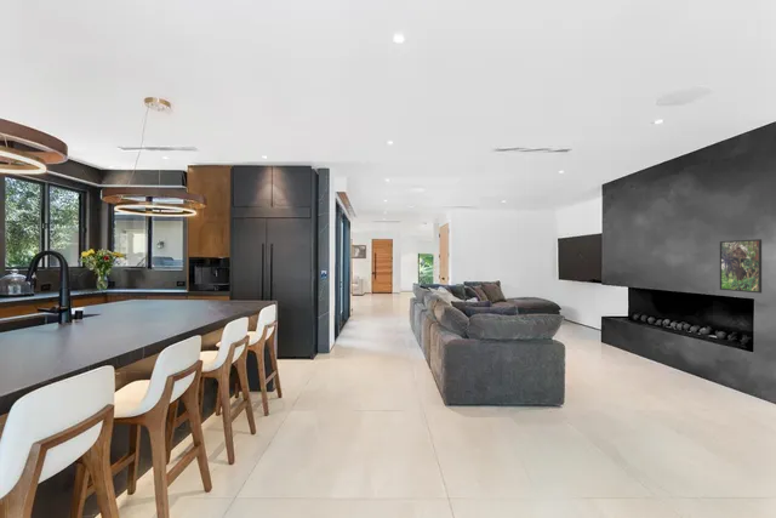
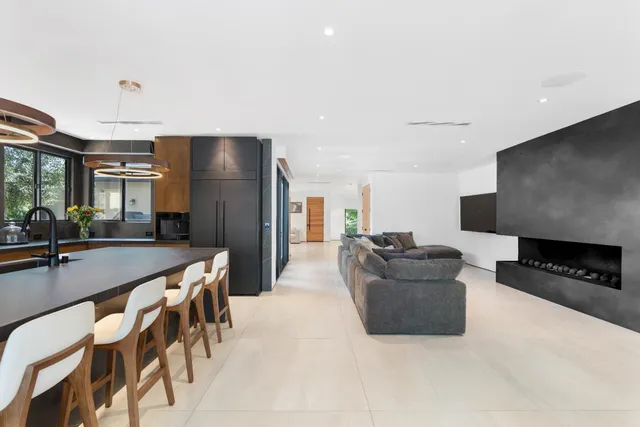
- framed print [719,238,763,295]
